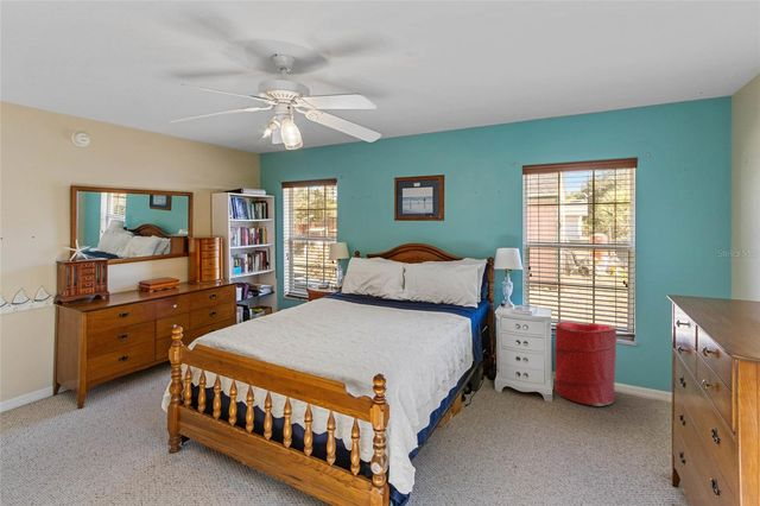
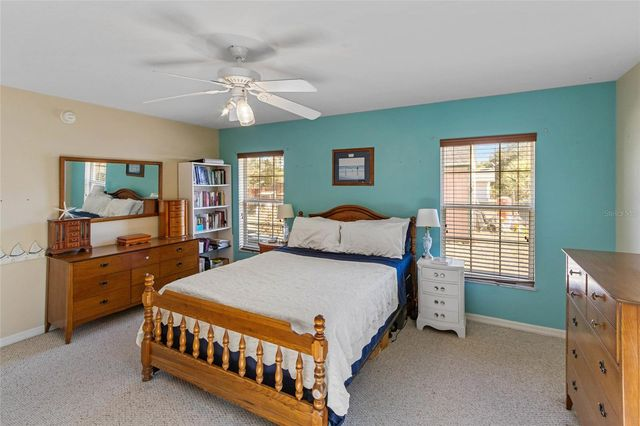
- laundry hamper [555,321,618,407]
